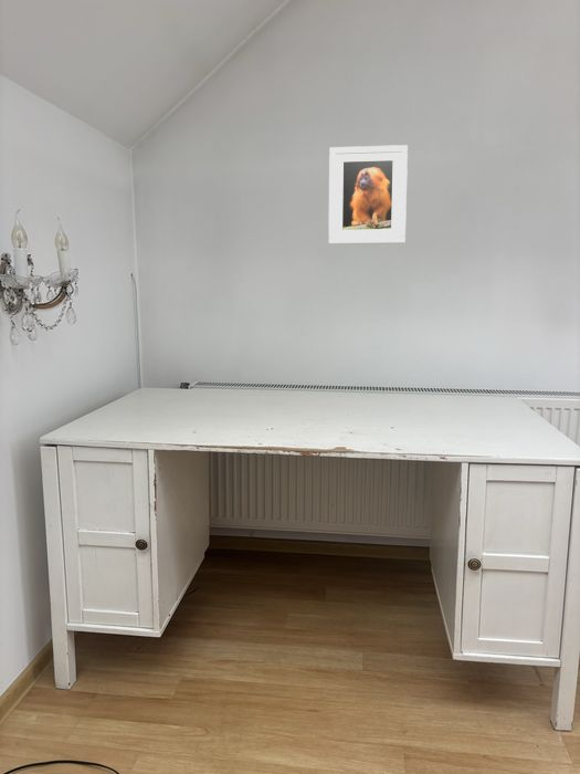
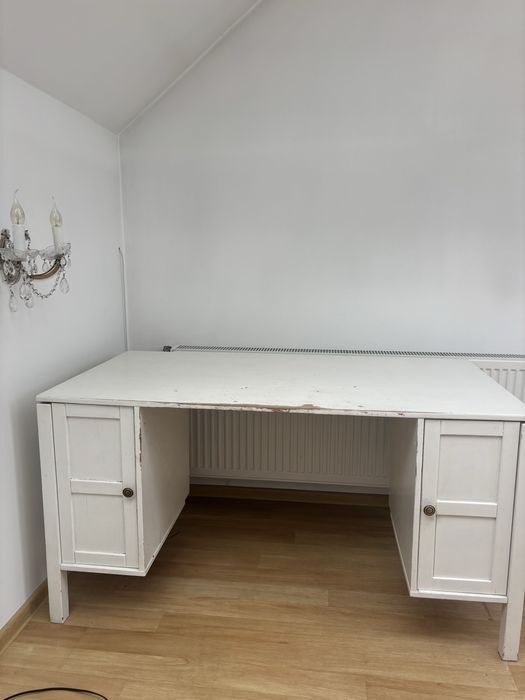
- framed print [327,144,409,245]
